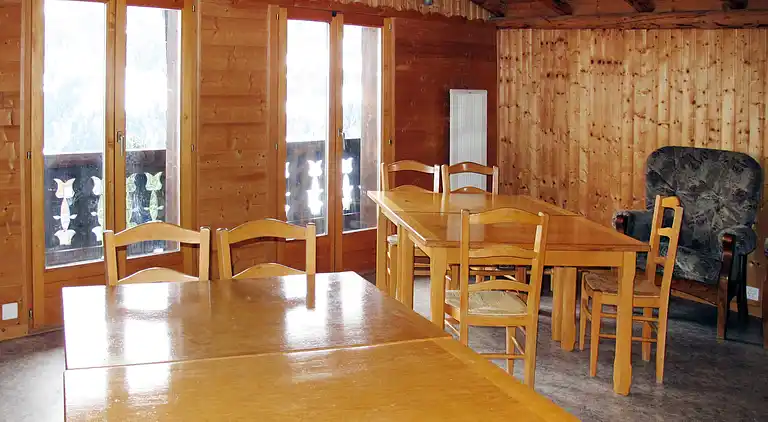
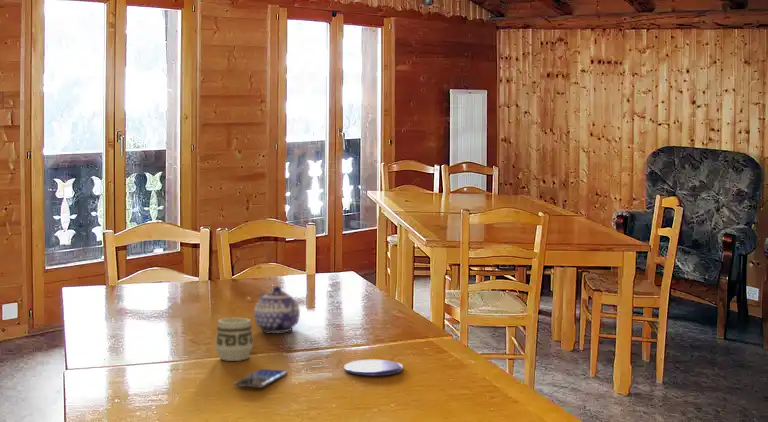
+ teapot [253,285,301,334]
+ smartphone [233,368,288,389]
+ saucer [343,359,404,377]
+ cup [214,317,254,362]
